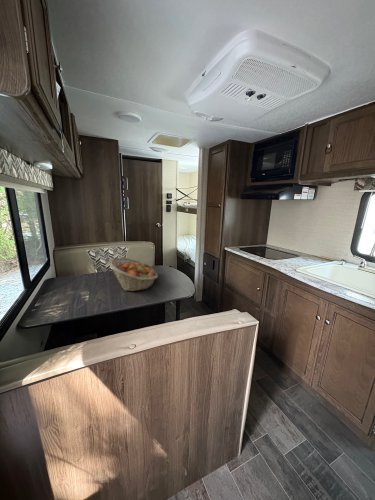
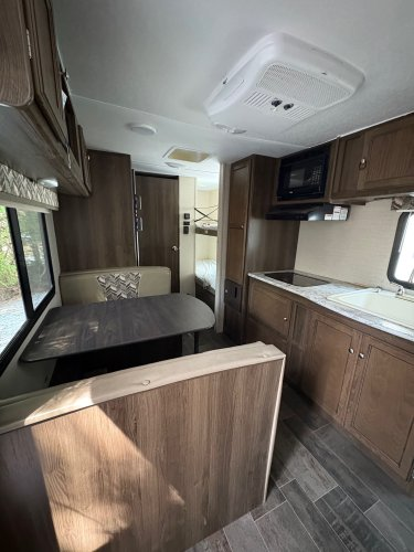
- fruit basket [108,256,159,292]
